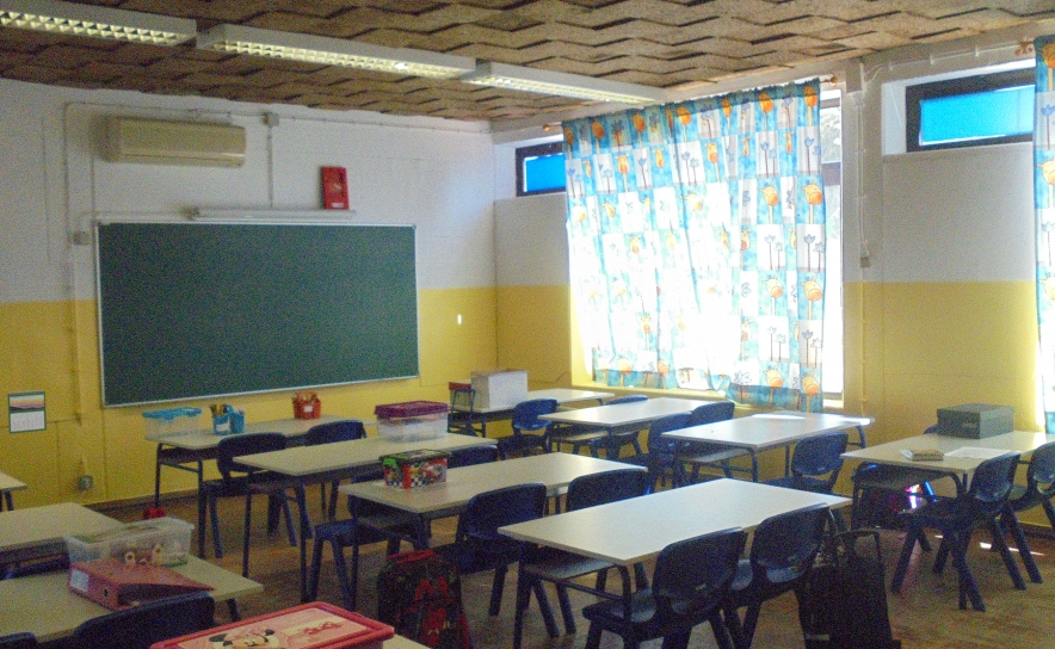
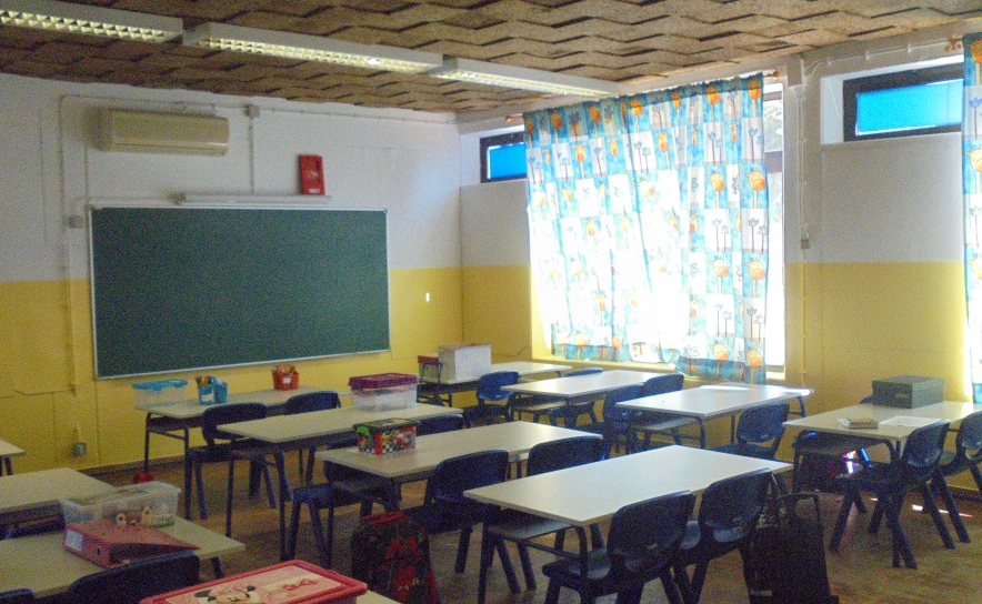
- calendar [6,389,48,435]
